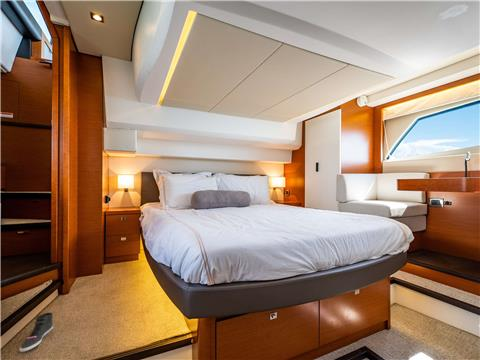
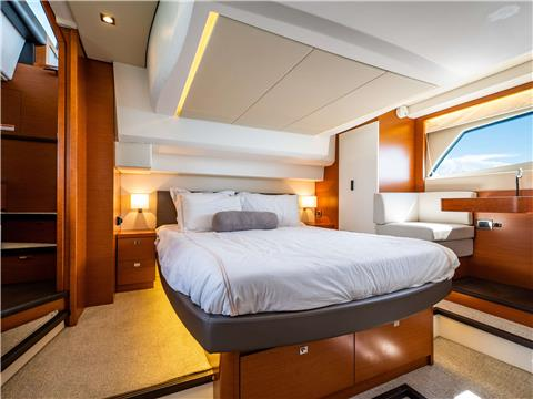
- sneaker [19,312,54,353]
